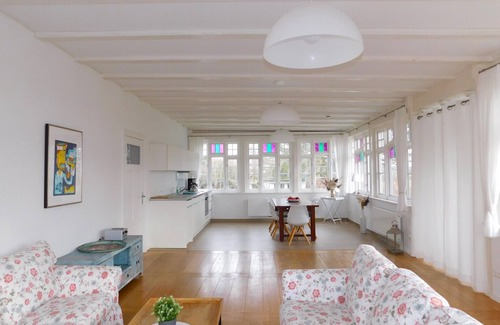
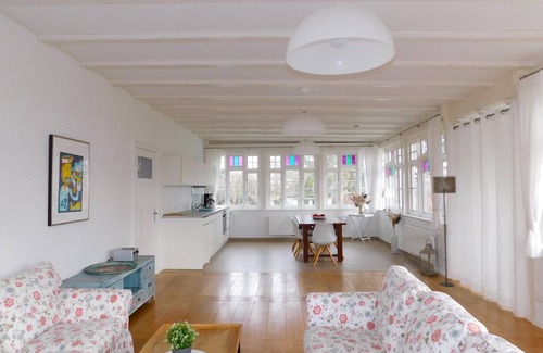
+ floor lamp [431,175,457,287]
